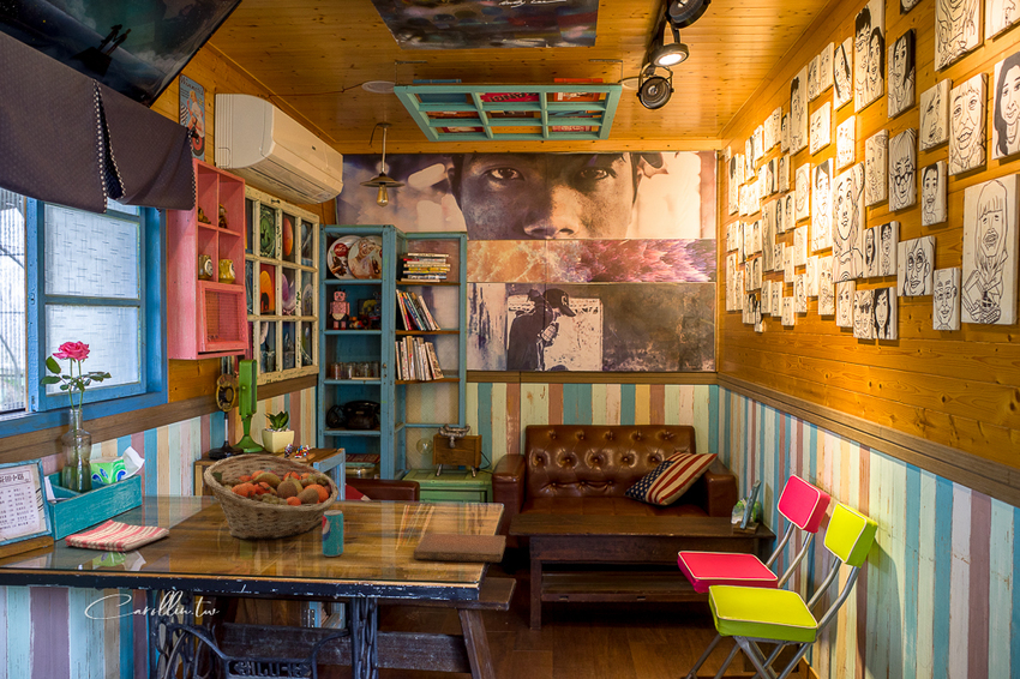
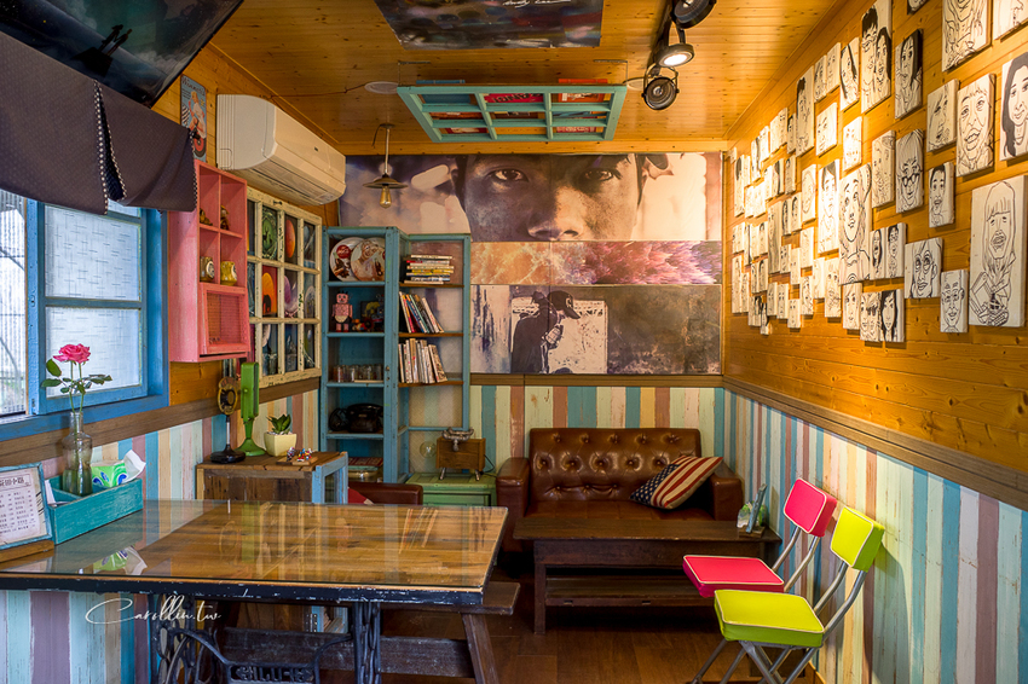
- beverage can [322,509,344,558]
- fruit basket [203,453,340,541]
- dish towel [64,518,170,552]
- notebook [413,533,506,564]
